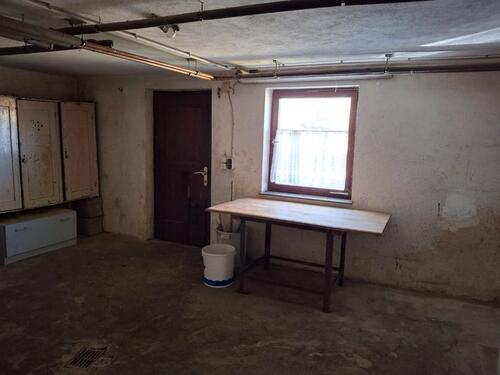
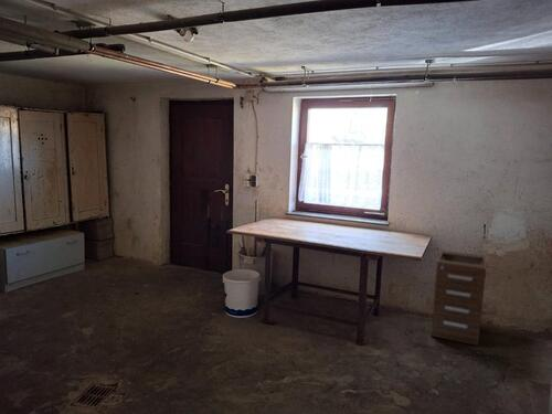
+ filing cabinet [429,250,487,347]
